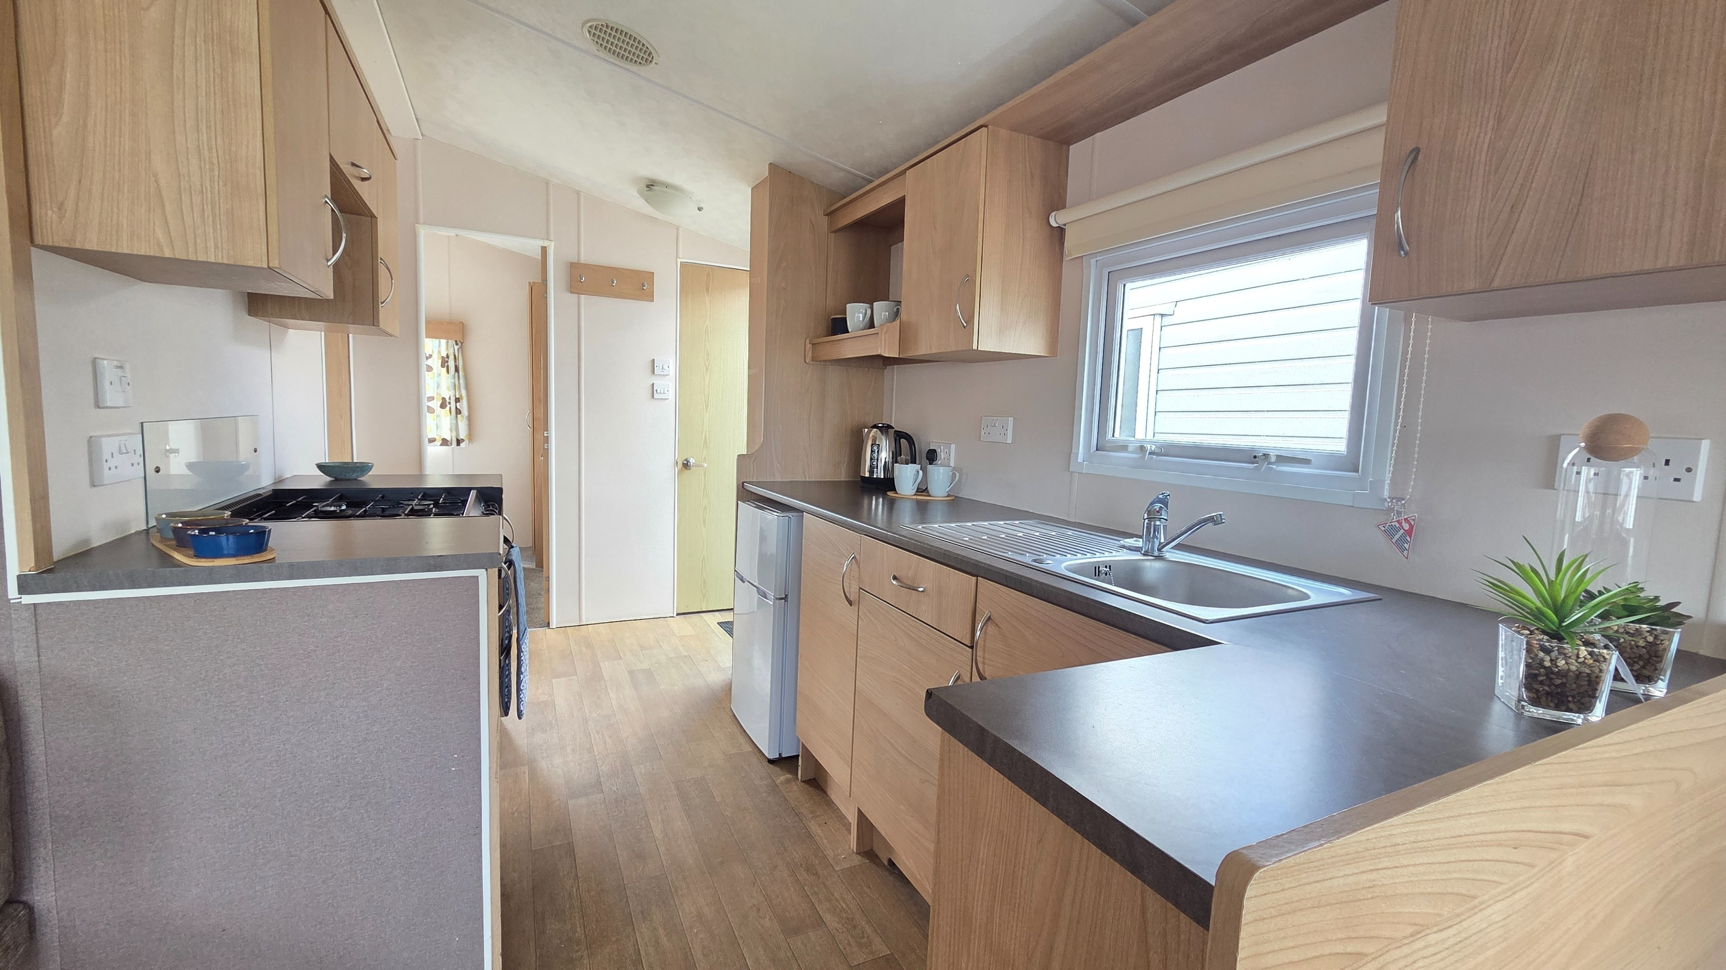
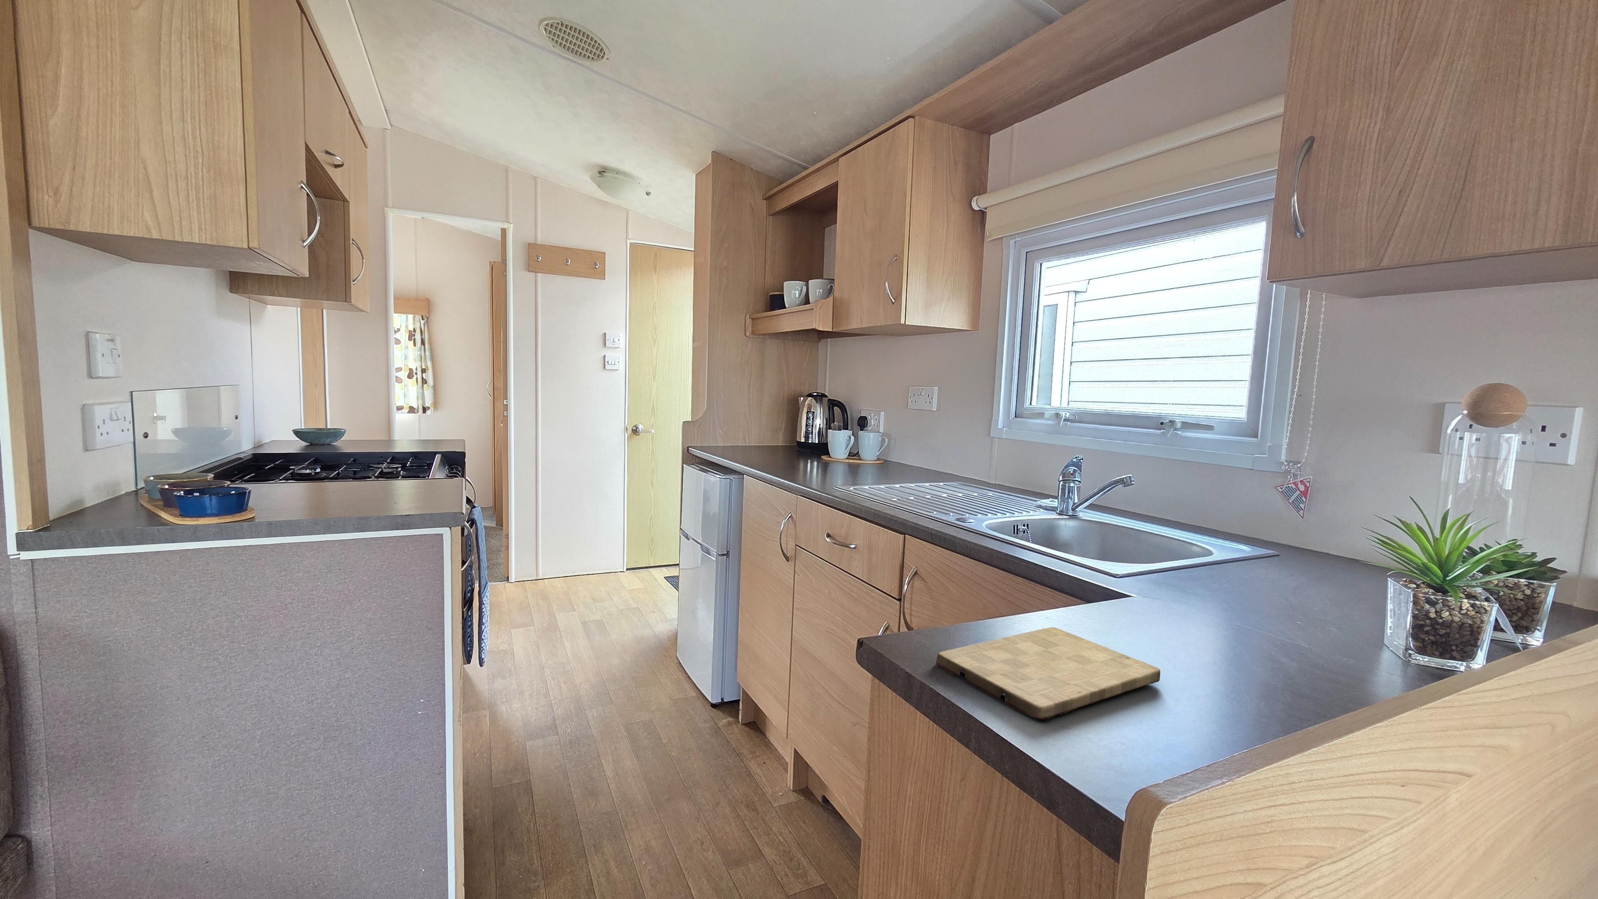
+ cutting board [935,627,1160,720]
